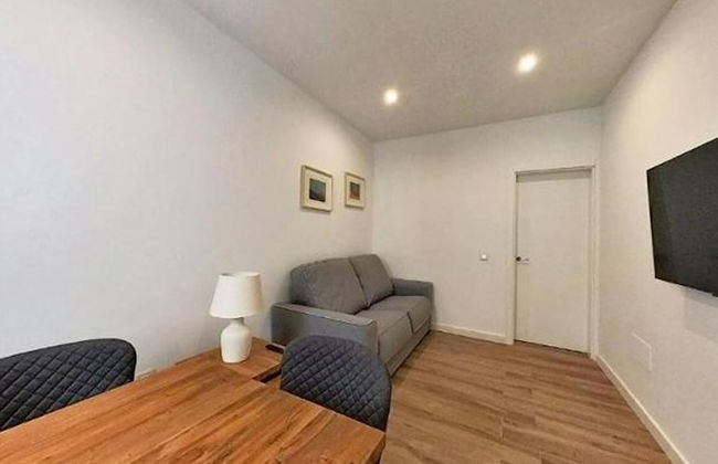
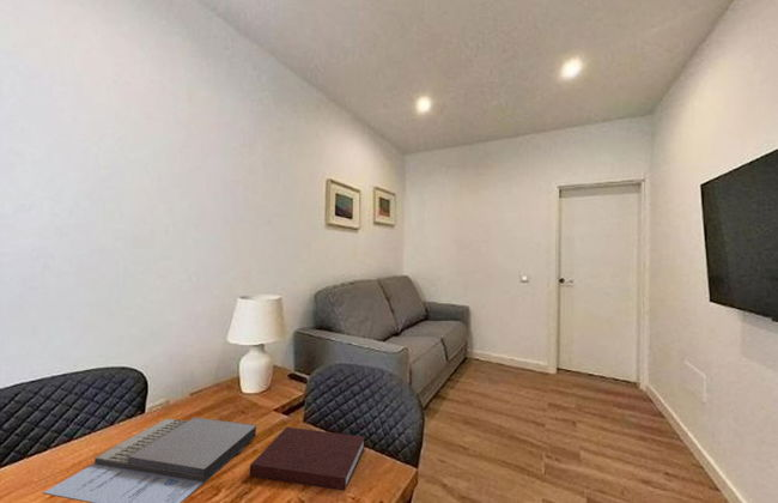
+ notebook [249,426,366,492]
+ notebook [42,417,259,503]
